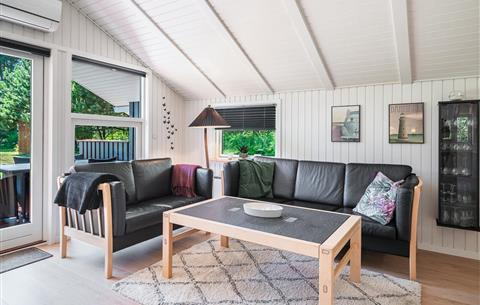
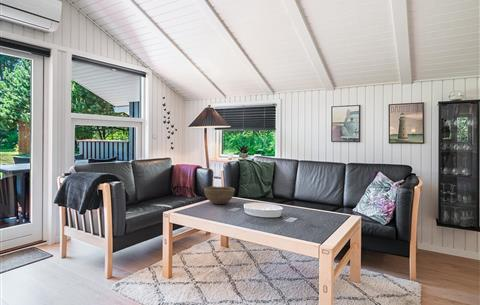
+ bowl [203,185,236,205]
